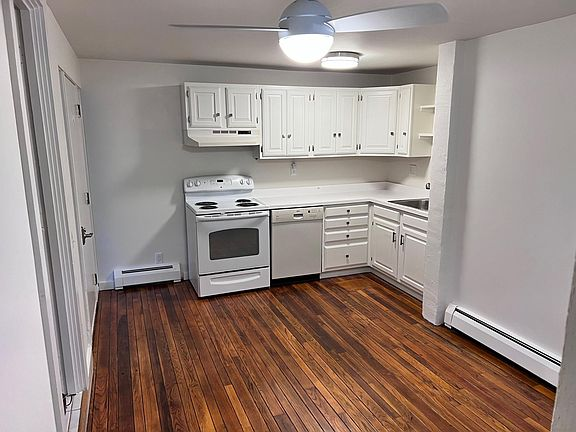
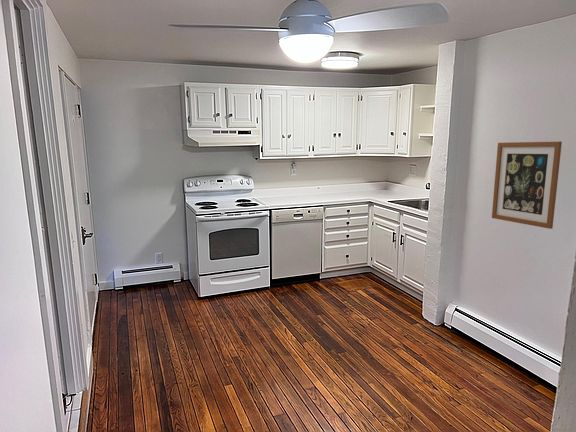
+ wall art [491,141,563,230]
